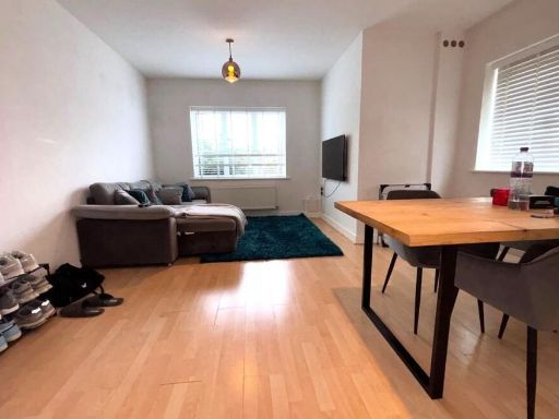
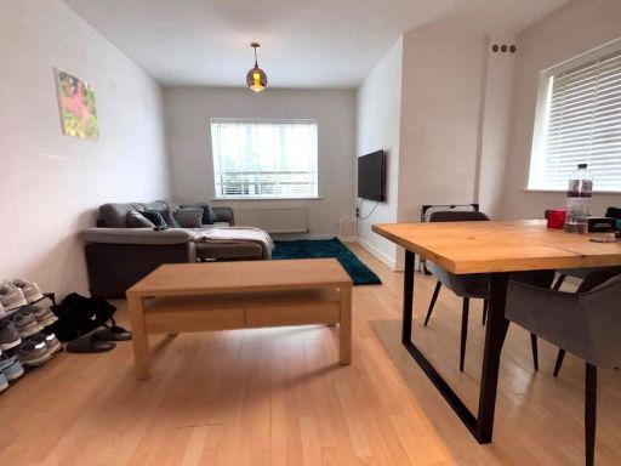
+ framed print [52,66,102,143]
+ coffee table [125,257,354,381]
